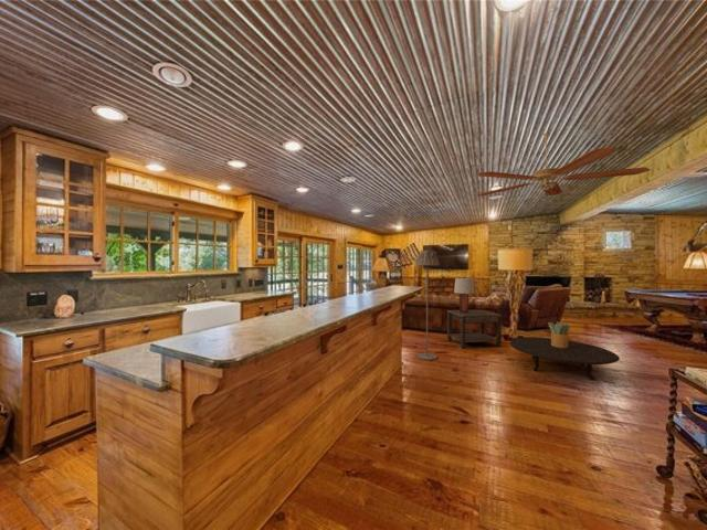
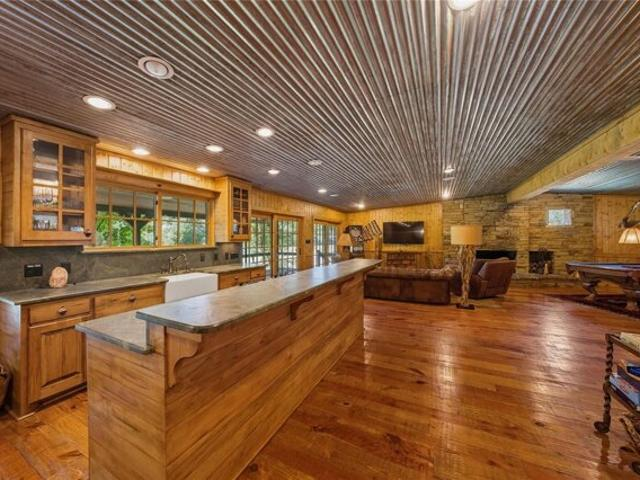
- potted plant [547,320,571,348]
- ceiling fan [475,131,651,198]
- table [508,337,621,381]
- lamp [453,275,476,312]
- floor lamp [414,250,441,361]
- side table [446,309,503,350]
